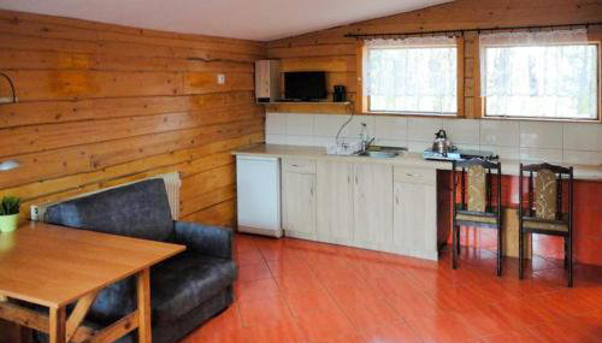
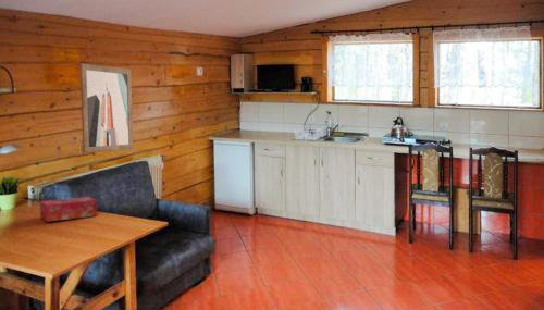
+ tissue box [39,196,98,223]
+ wall art [78,62,134,154]
